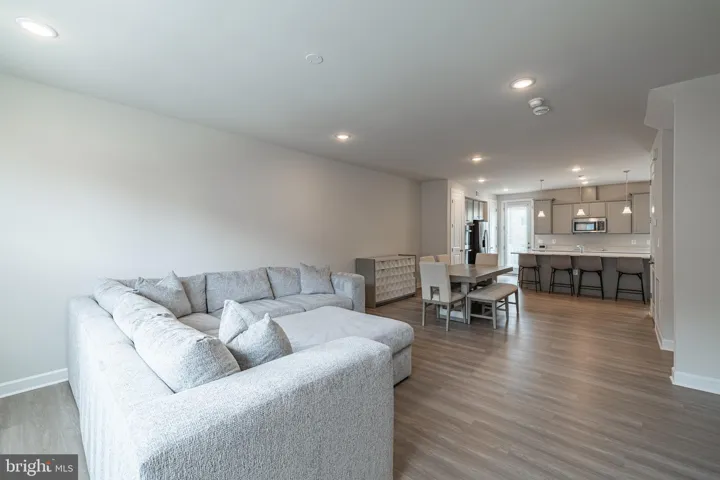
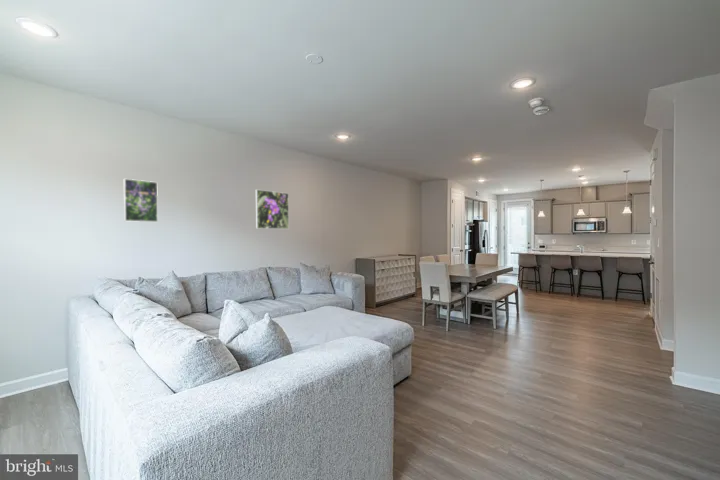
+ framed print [255,189,290,230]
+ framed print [123,178,159,223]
